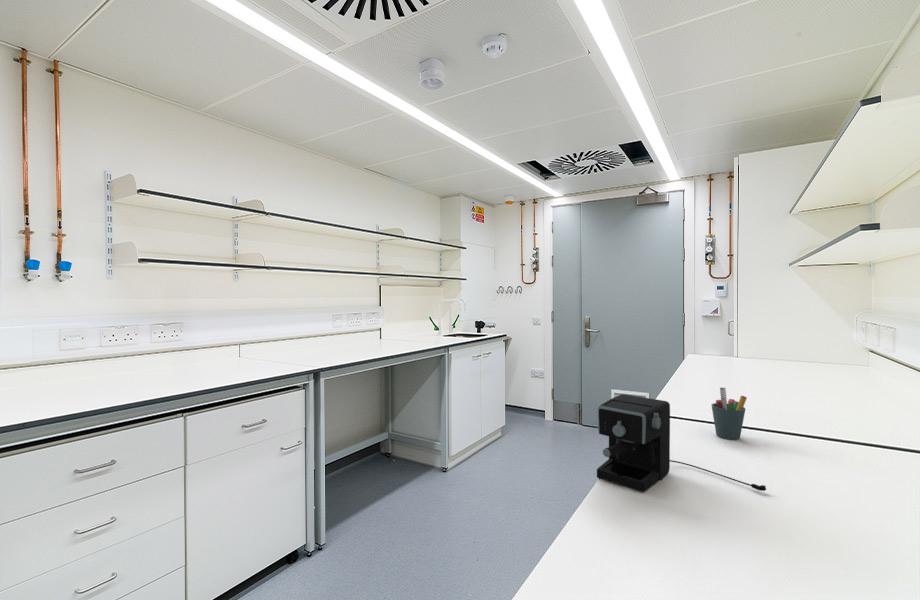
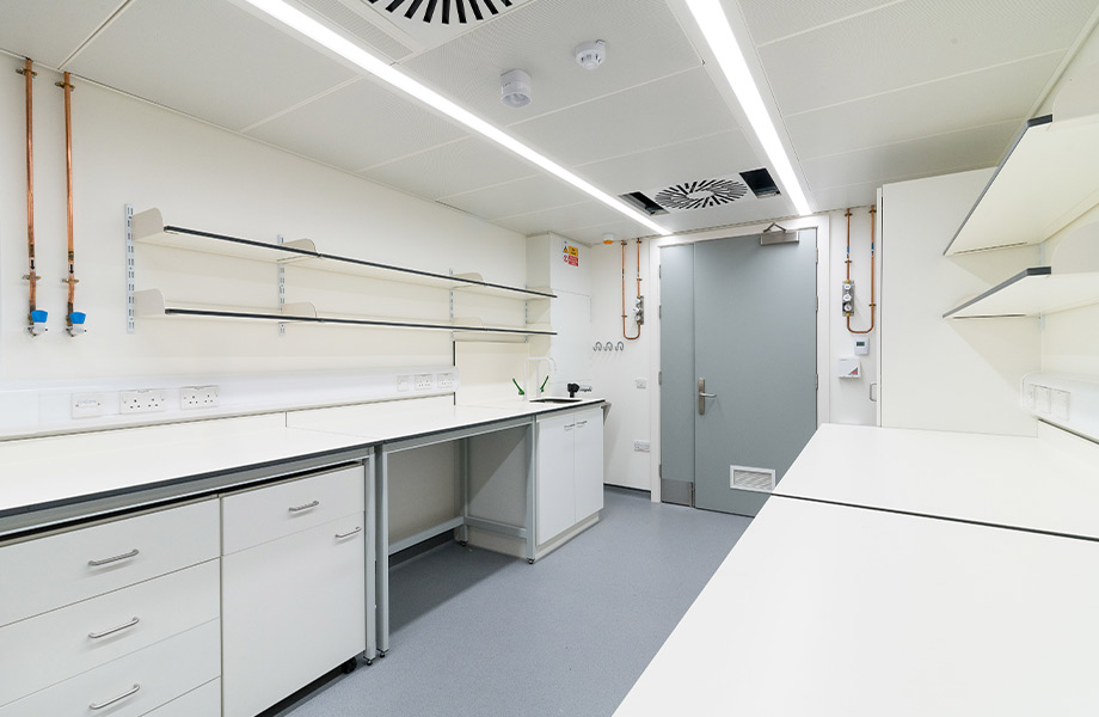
- coffee maker [596,393,767,493]
- pen holder [711,386,748,440]
